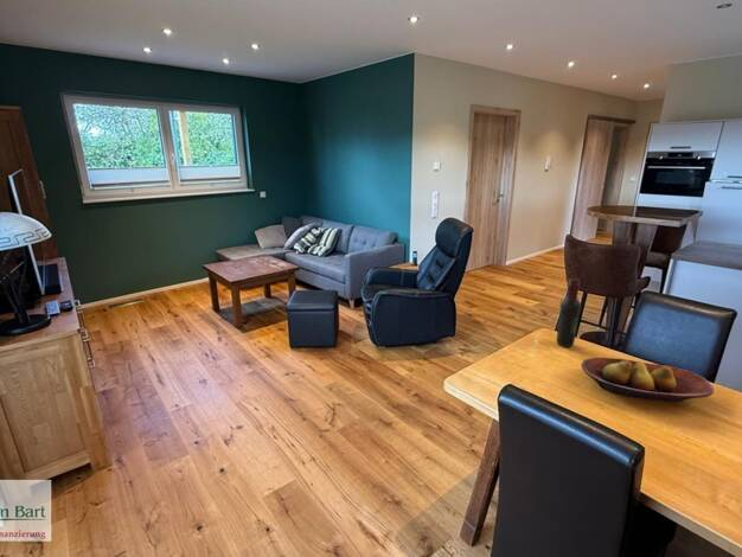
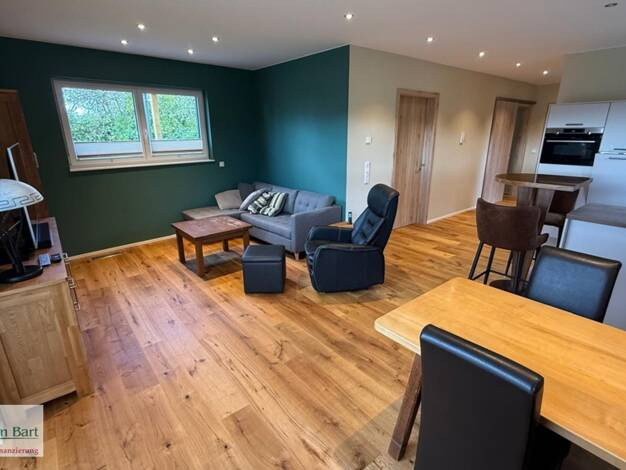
- fruit bowl [580,357,715,403]
- wine bottle [556,277,582,348]
